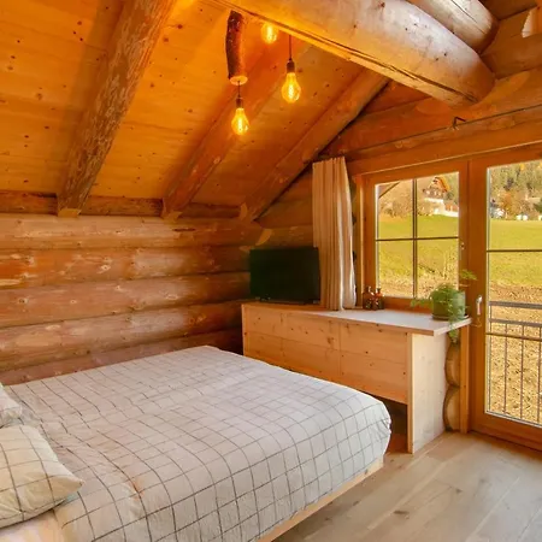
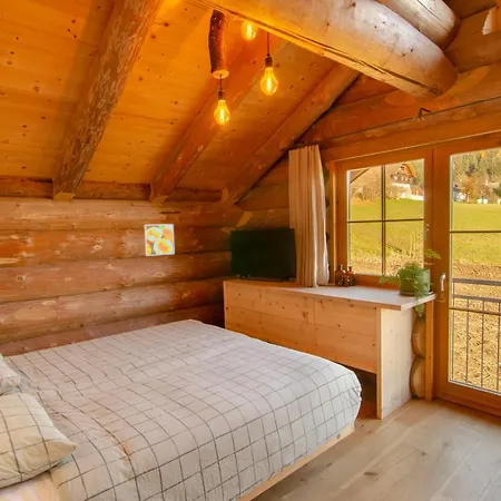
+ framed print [143,223,176,257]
